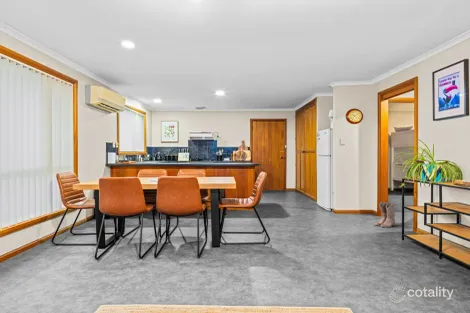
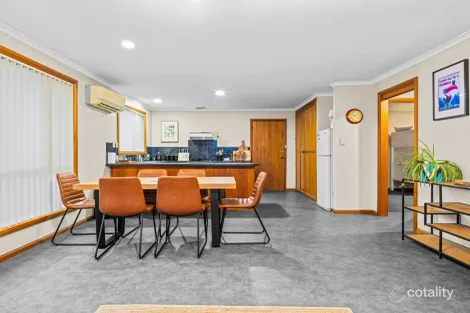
- boots [373,201,396,229]
